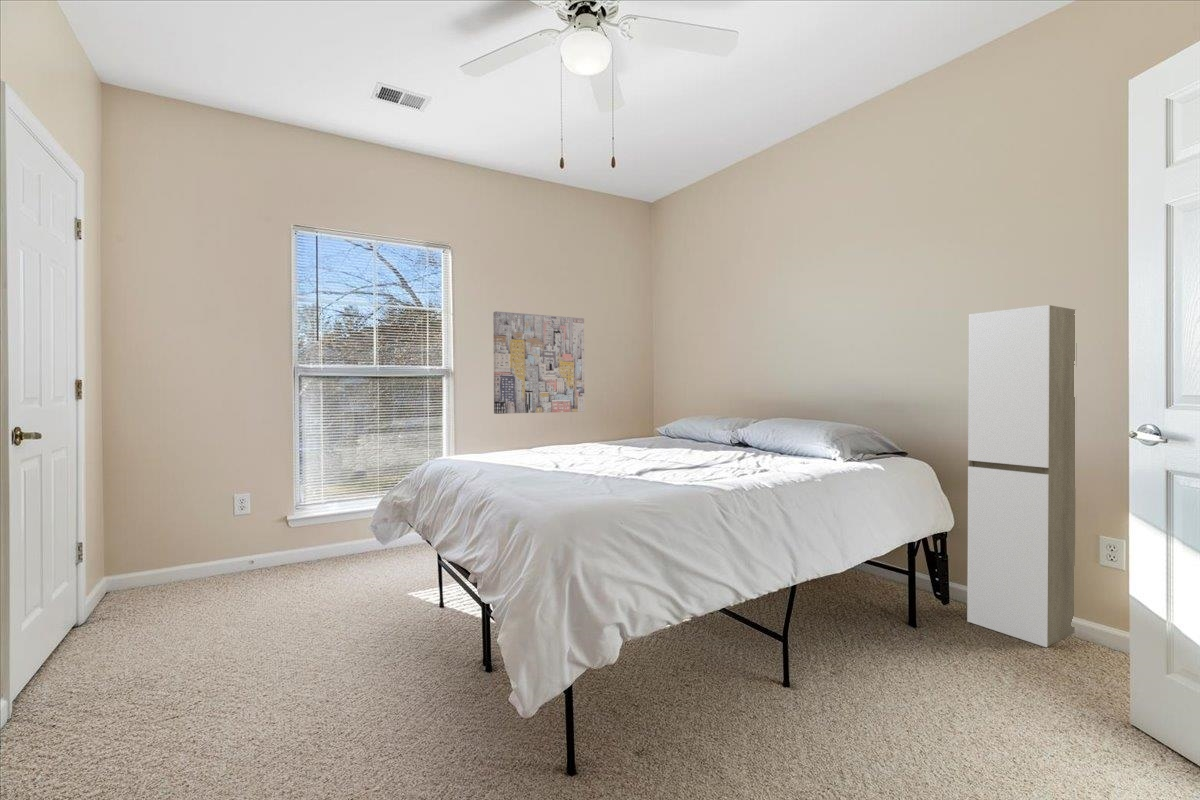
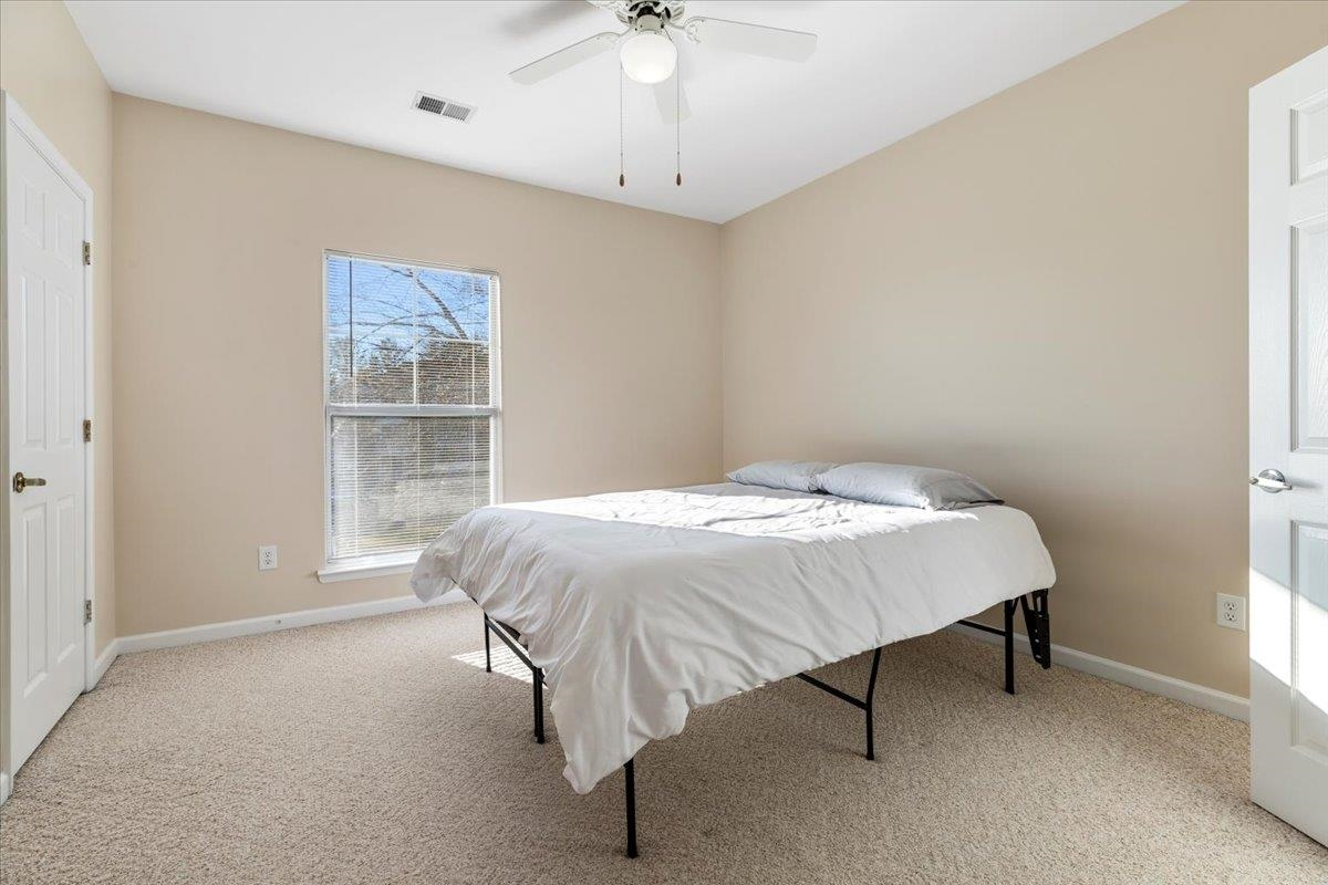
- cabinet [966,304,1076,648]
- wall art [492,311,585,415]
